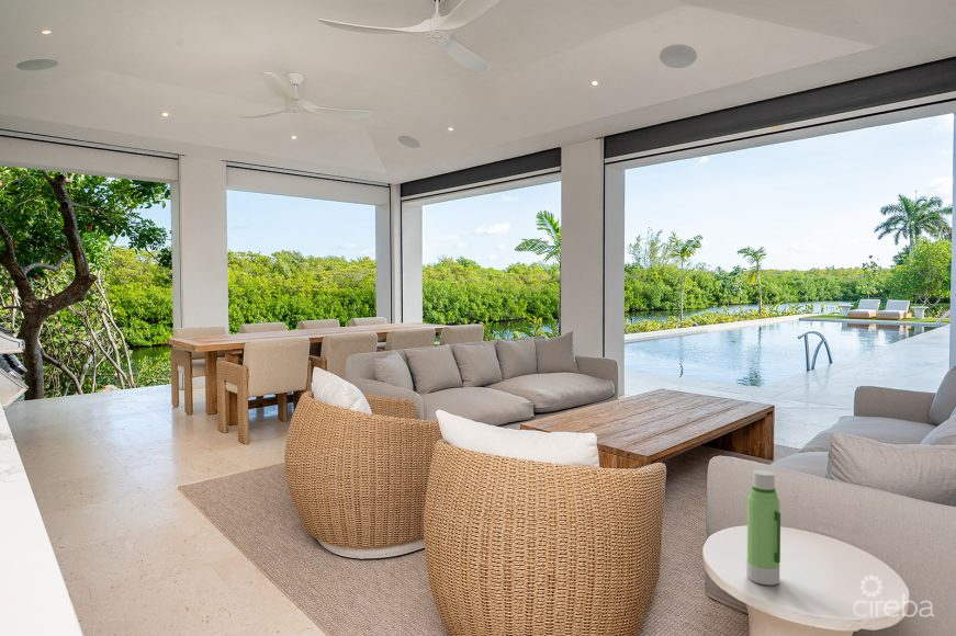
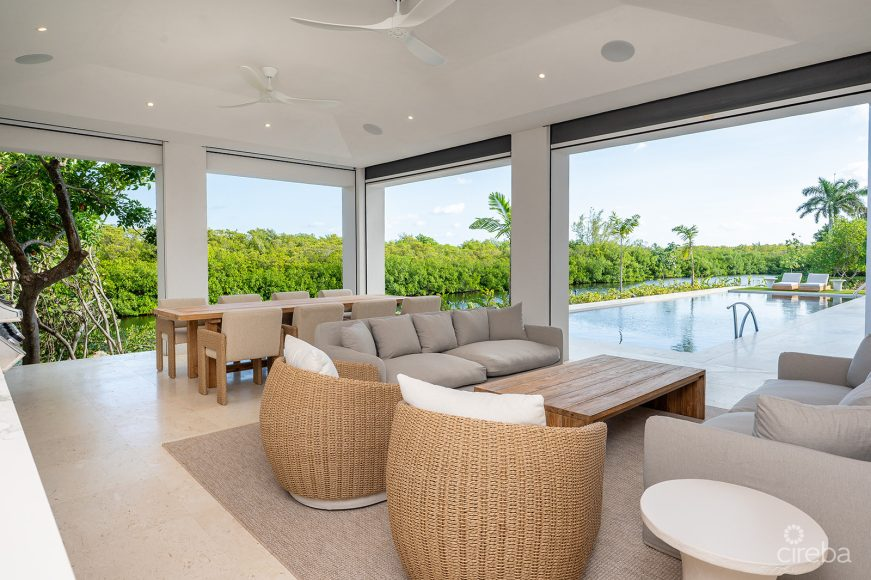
- water bottle [745,468,781,587]
